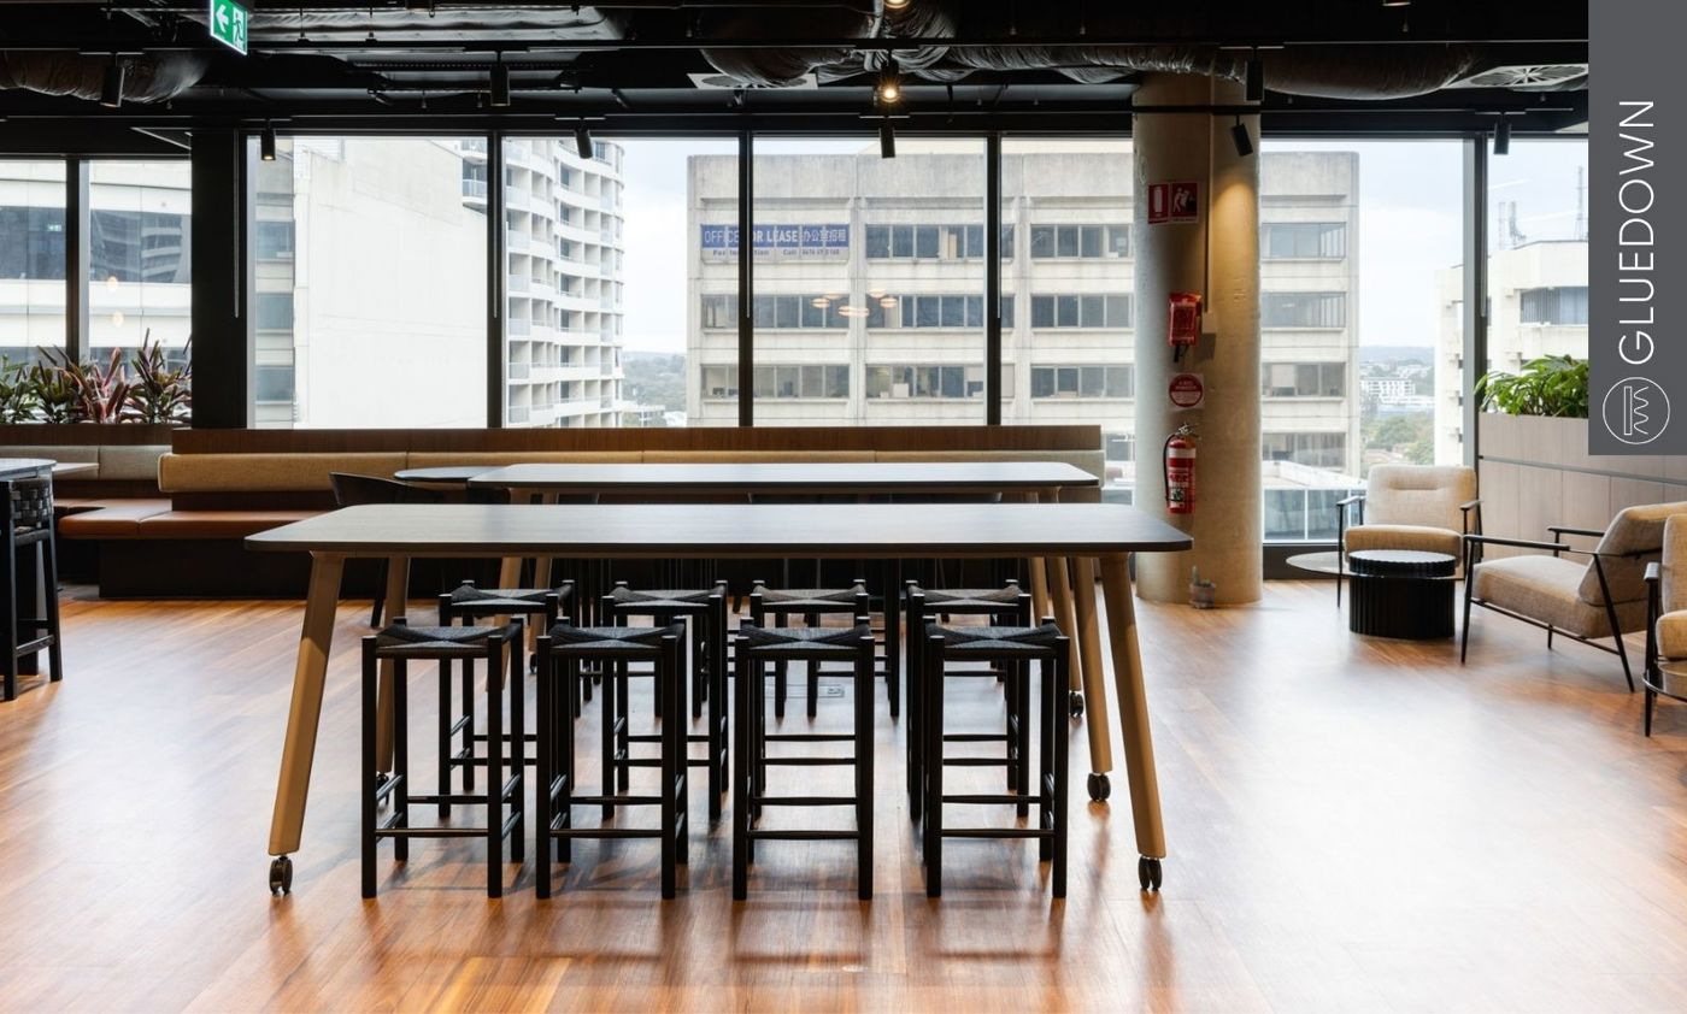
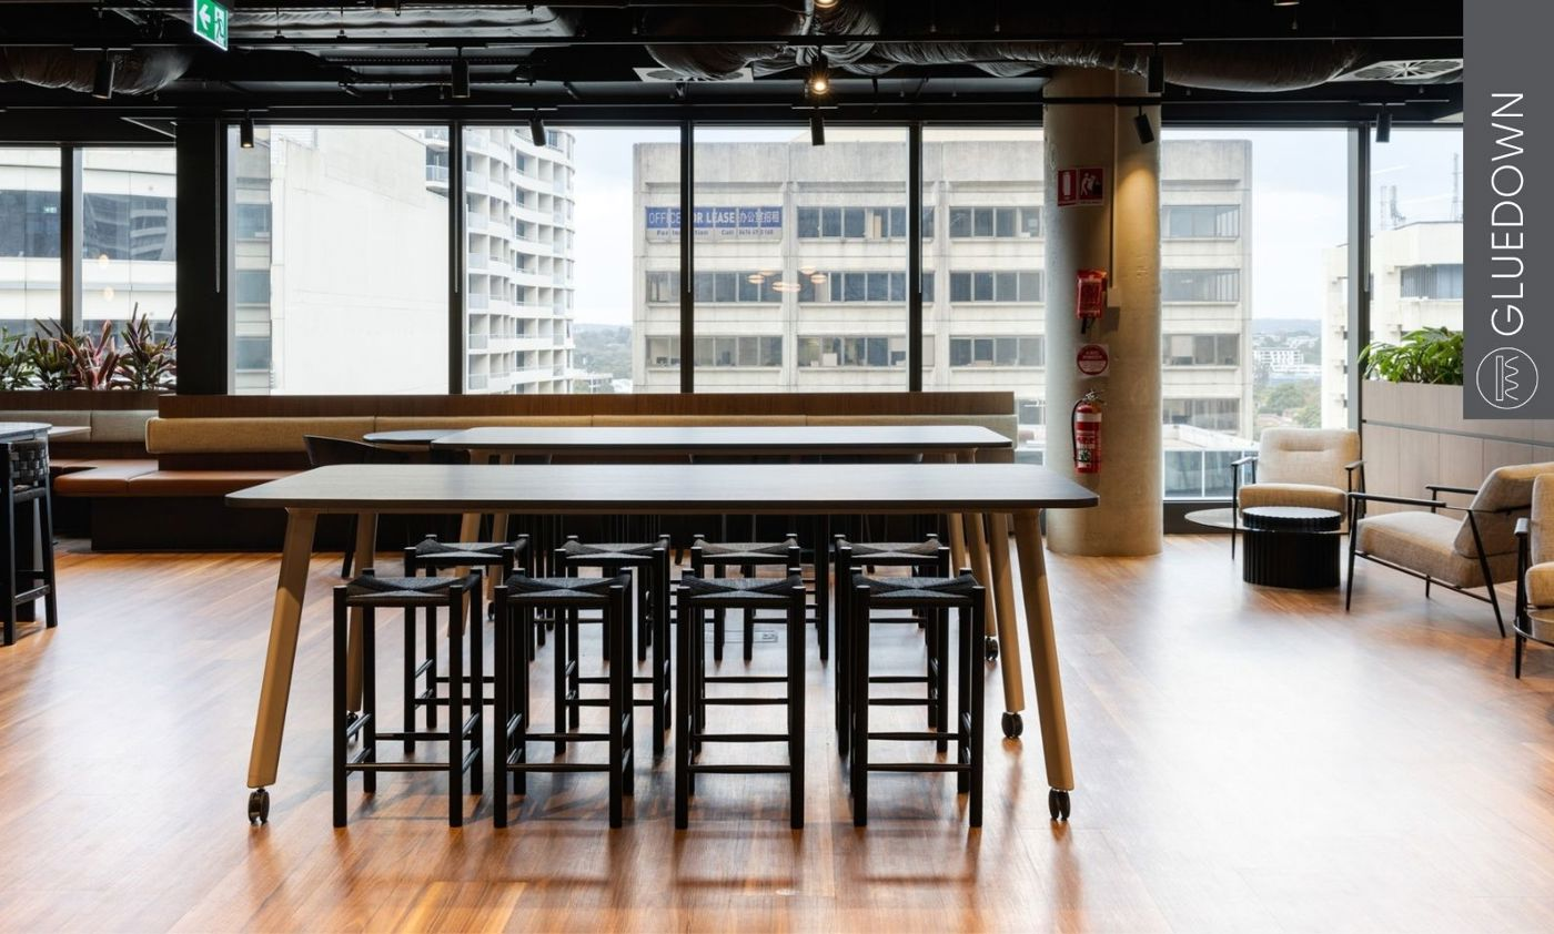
- potted plant [1188,565,1217,609]
